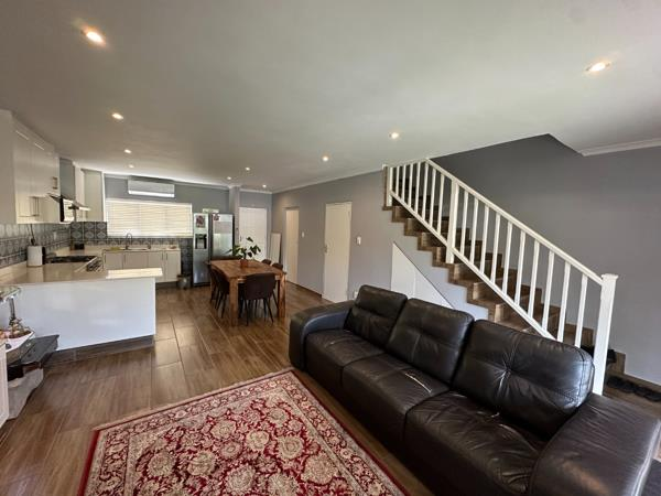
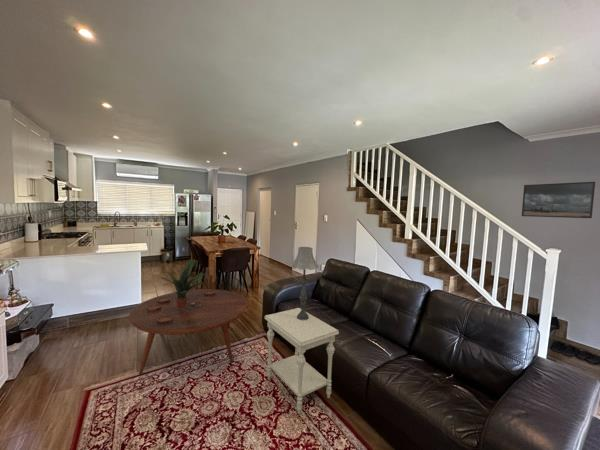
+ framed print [521,181,596,219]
+ table lamp [290,246,320,320]
+ potted plant [157,258,205,309]
+ coffee table [128,288,249,376]
+ side table [264,307,340,415]
